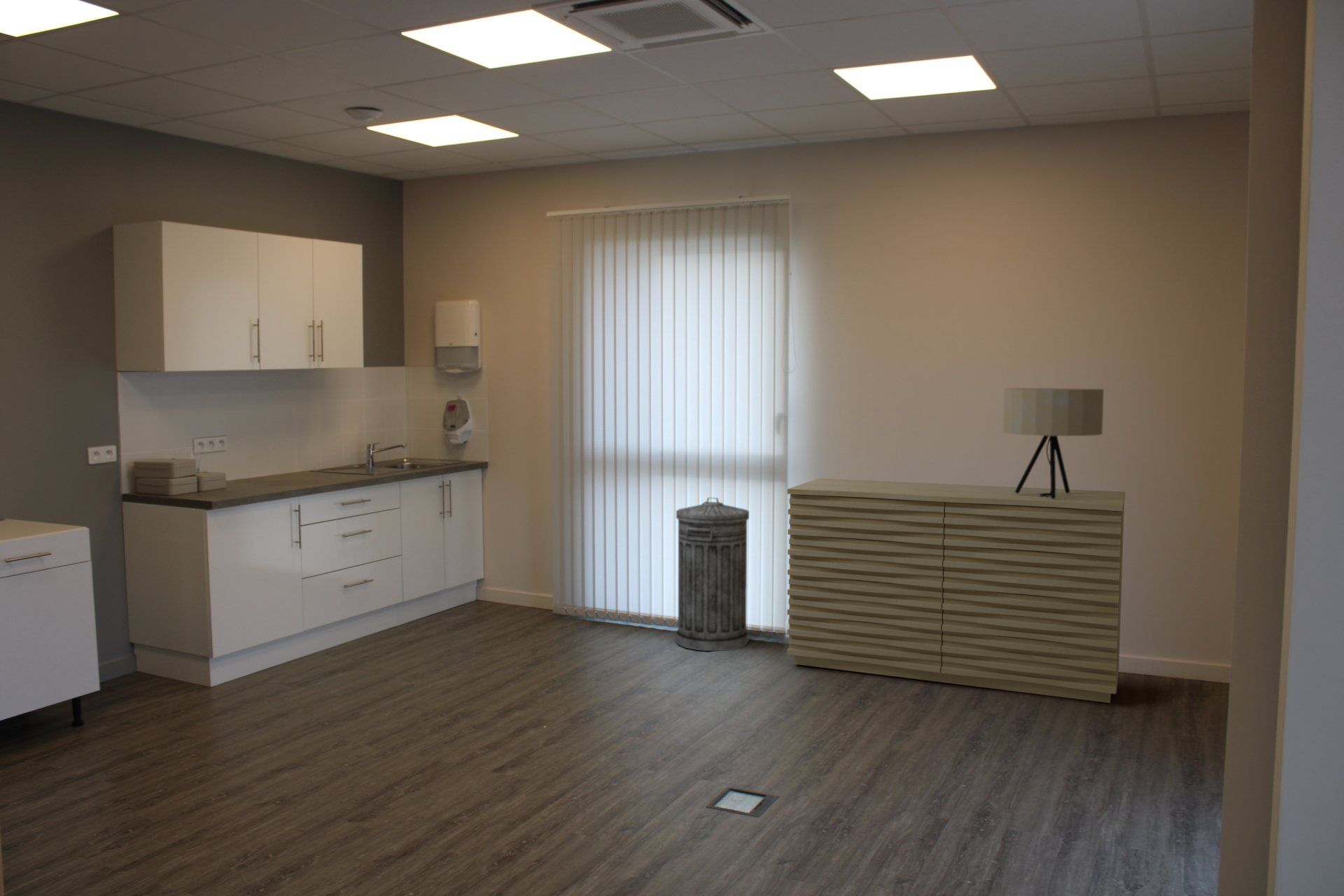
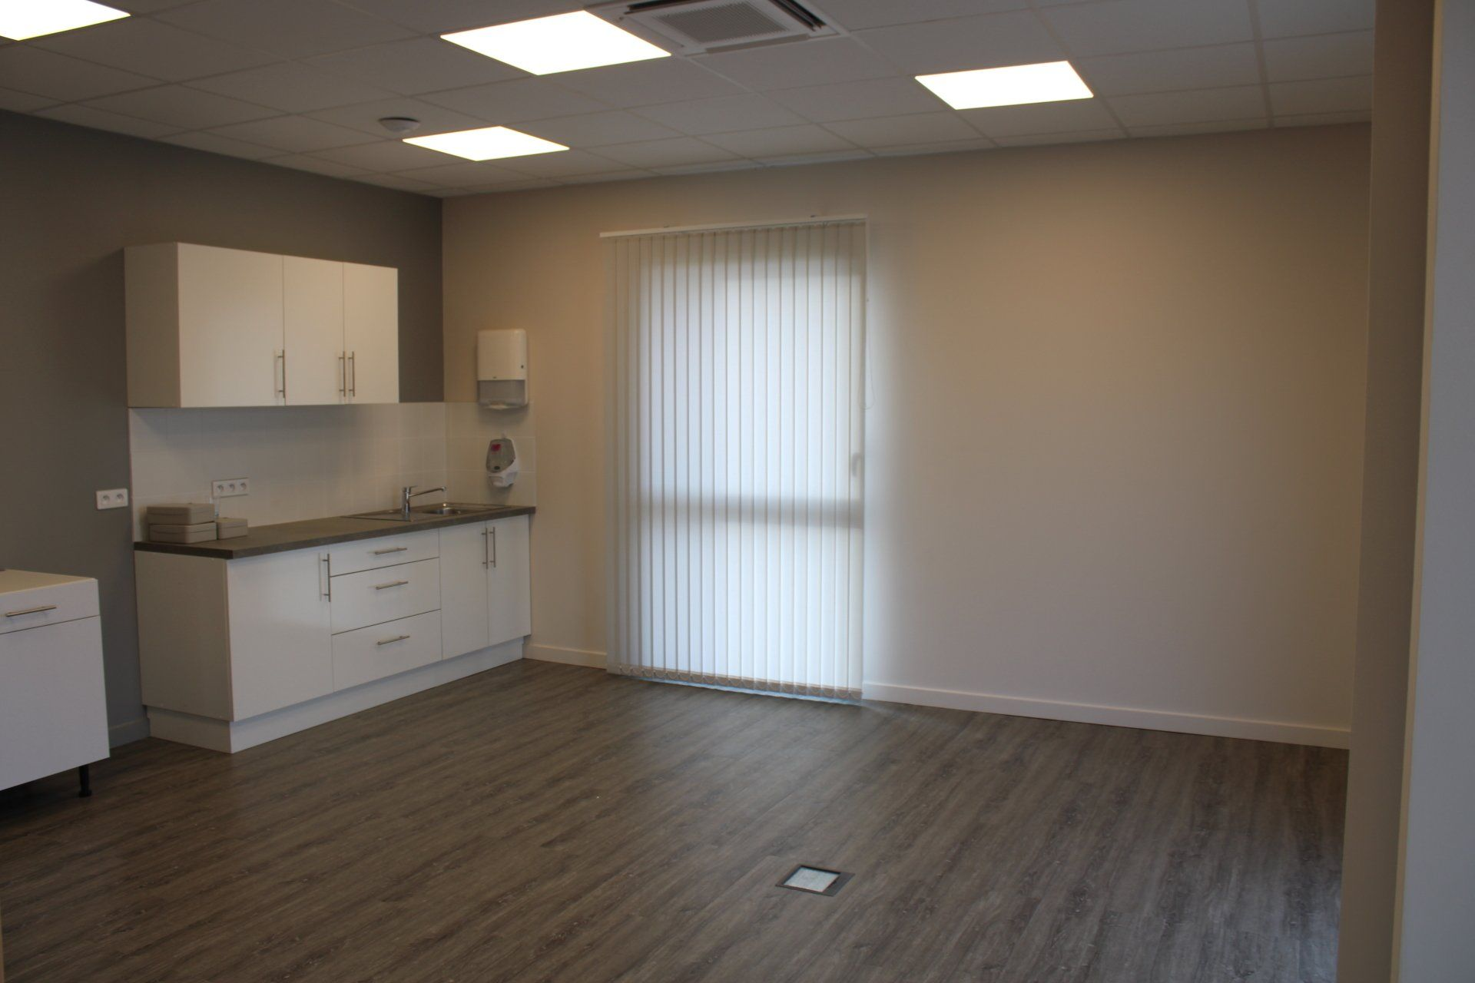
- sideboard [786,477,1126,703]
- table lamp [1002,388,1105,499]
- trash can [675,497,750,652]
